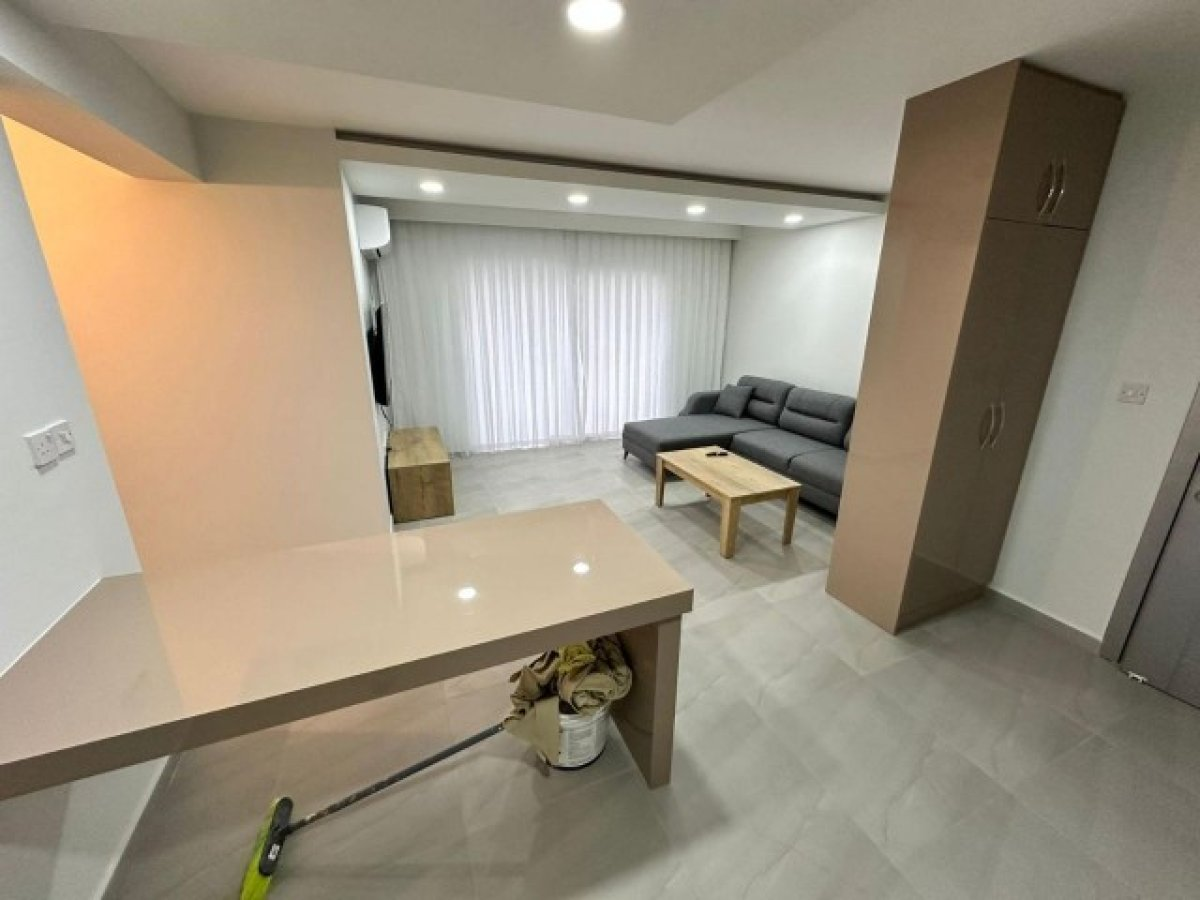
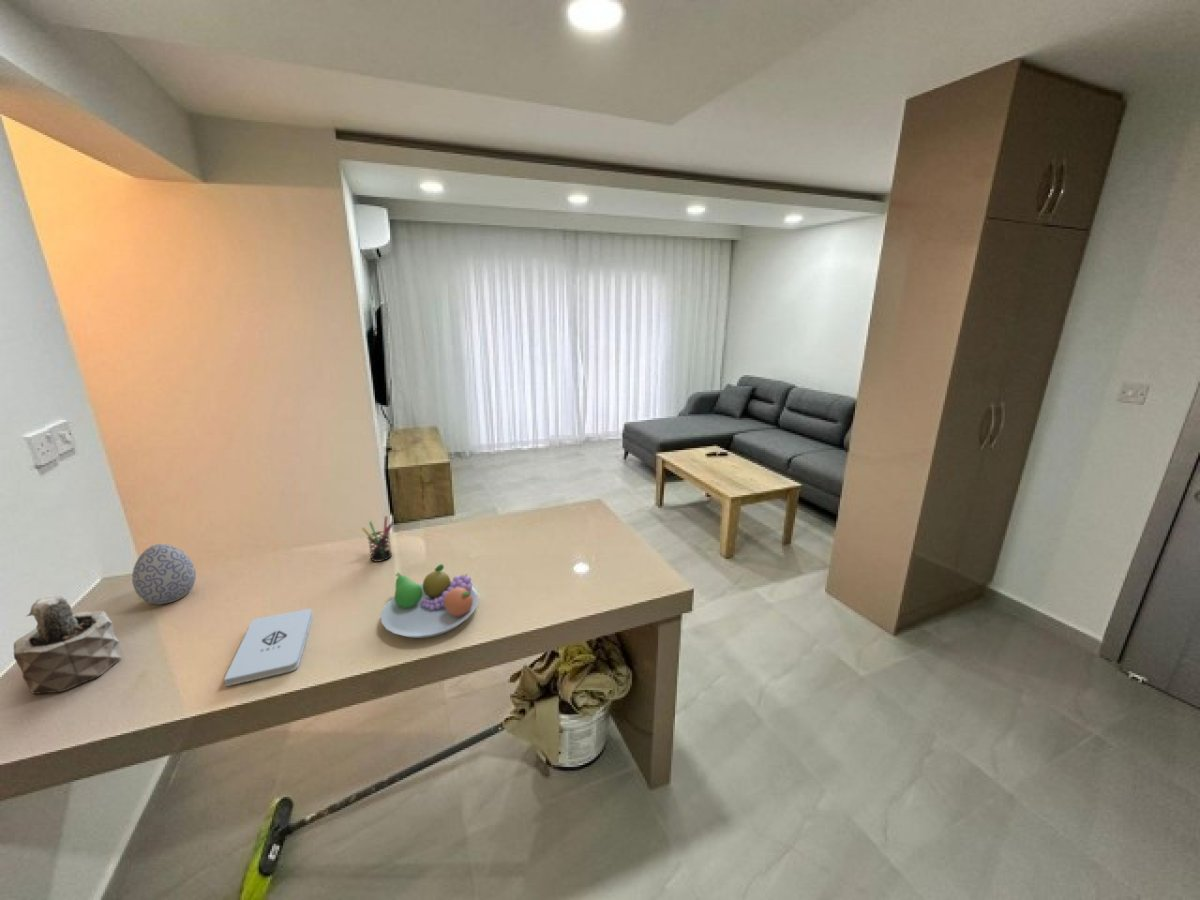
+ pen holder [361,515,395,563]
+ notepad [223,608,314,687]
+ succulent plant [13,594,122,695]
+ decorative egg [131,543,197,606]
+ fruit bowl [380,563,479,639]
